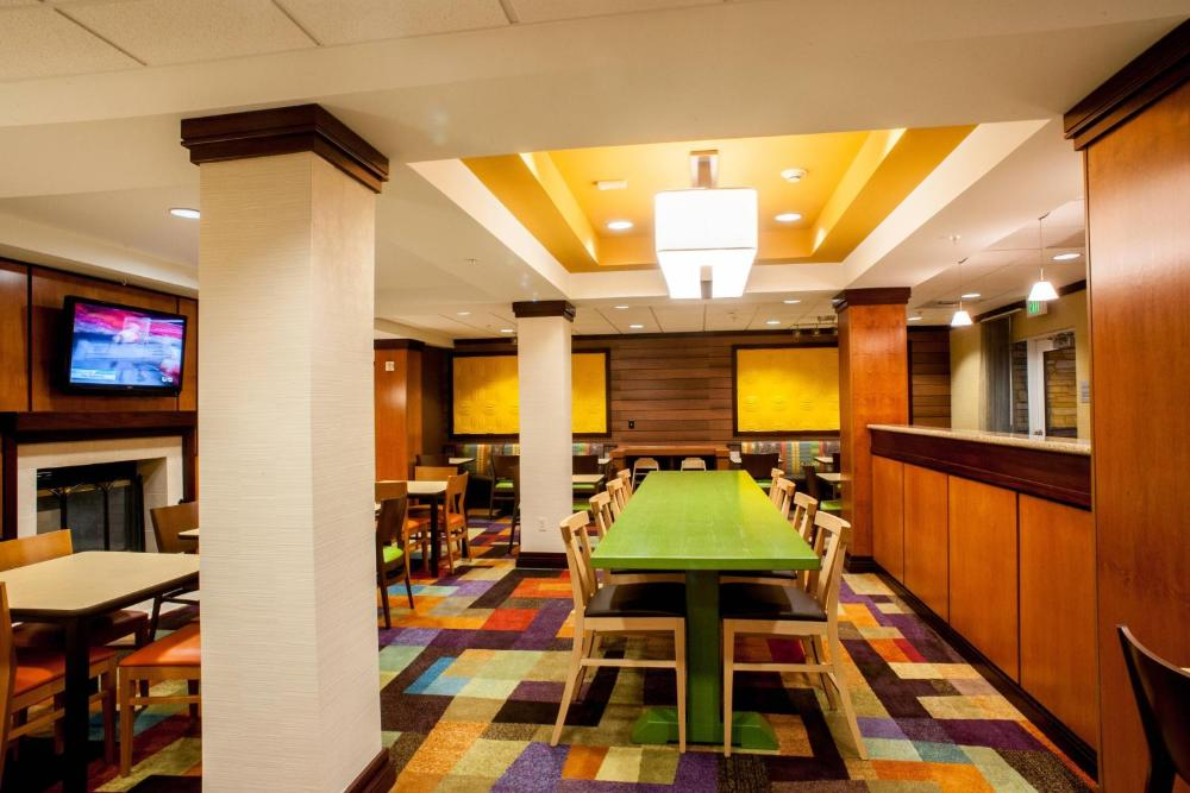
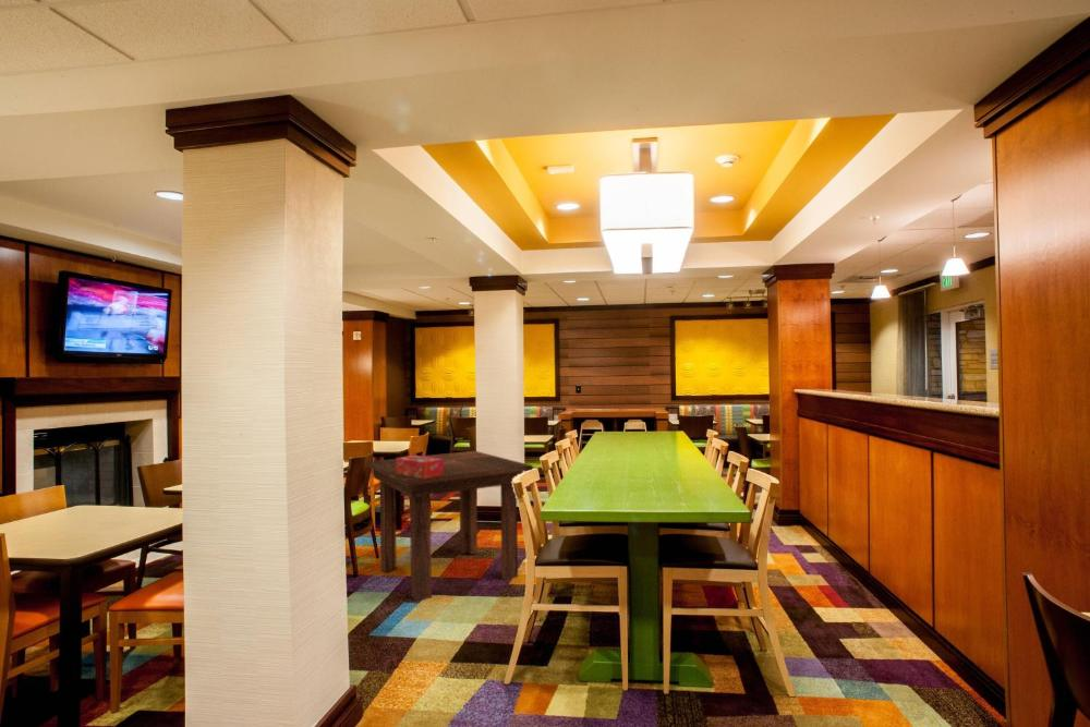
+ dining table [367,450,534,602]
+ tissue box [396,455,444,478]
